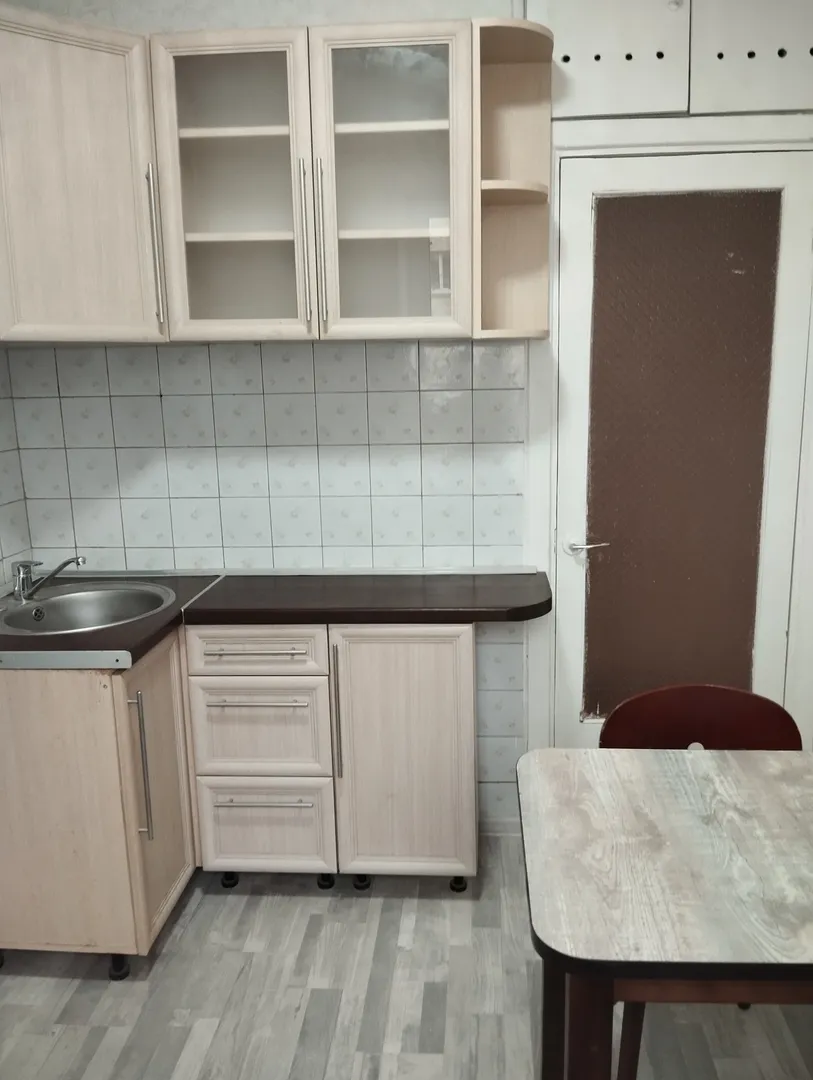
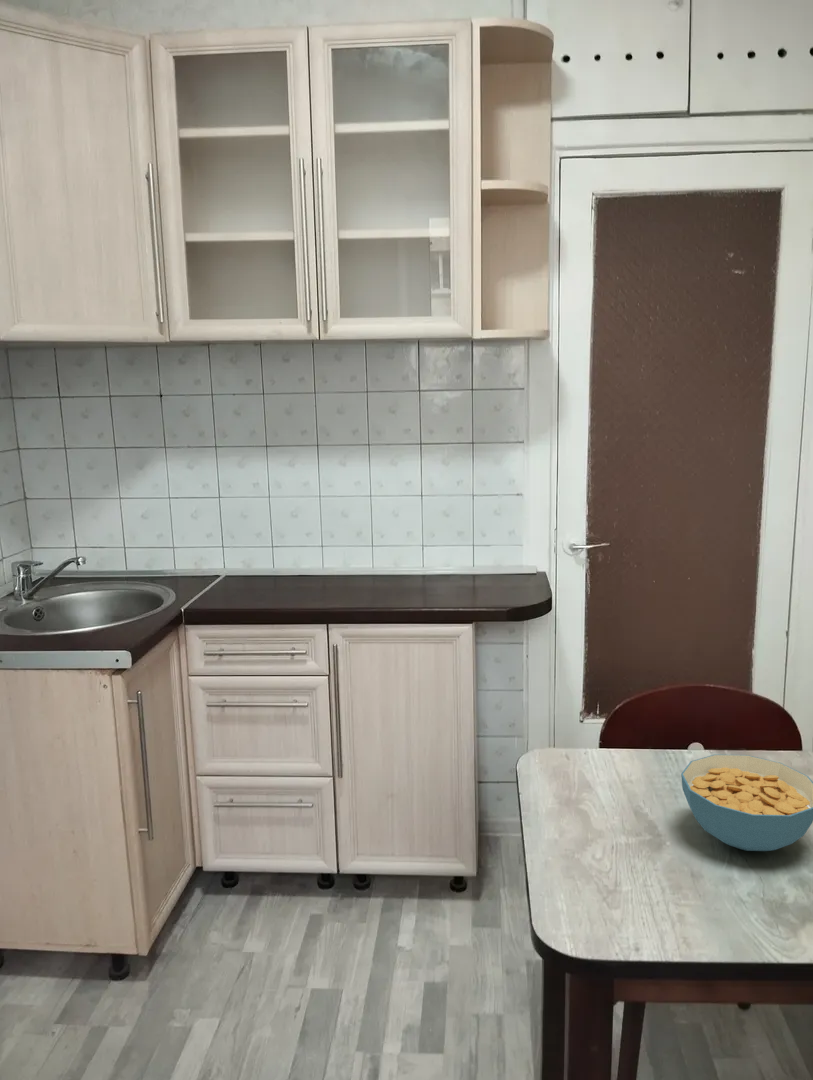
+ cereal bowl [680,753,813,852]
